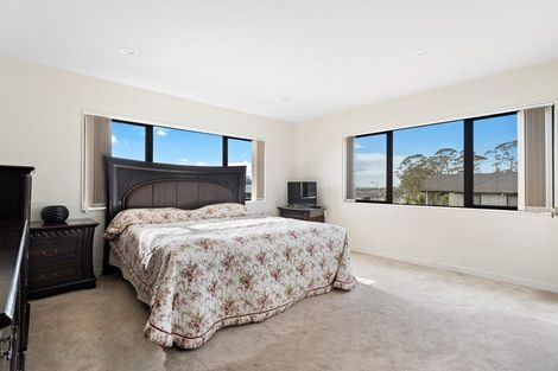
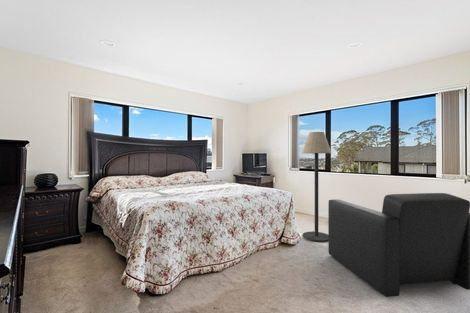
+ armchair [327,192,470,298]
+ floor lamp [301,131,332,243]
